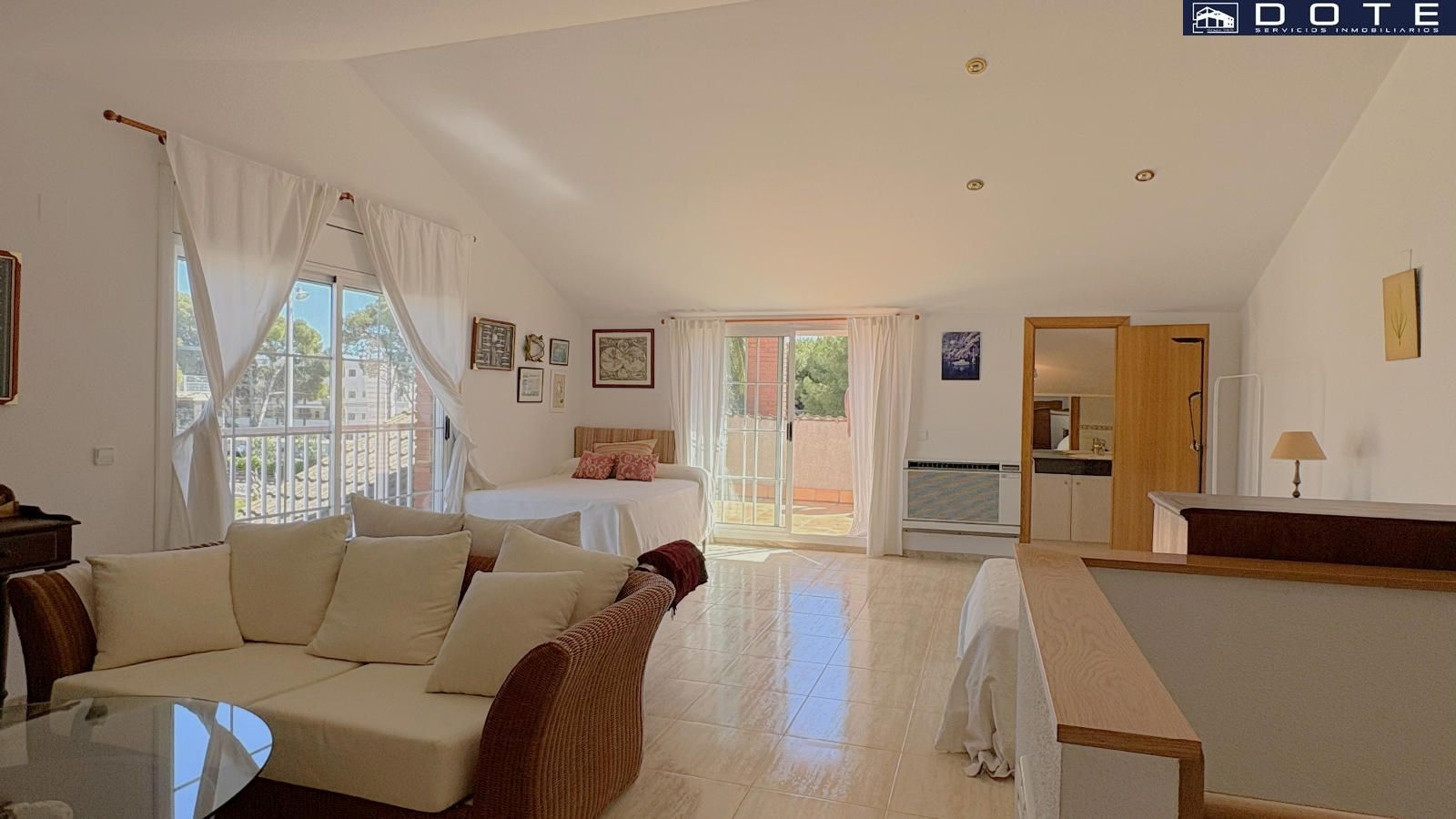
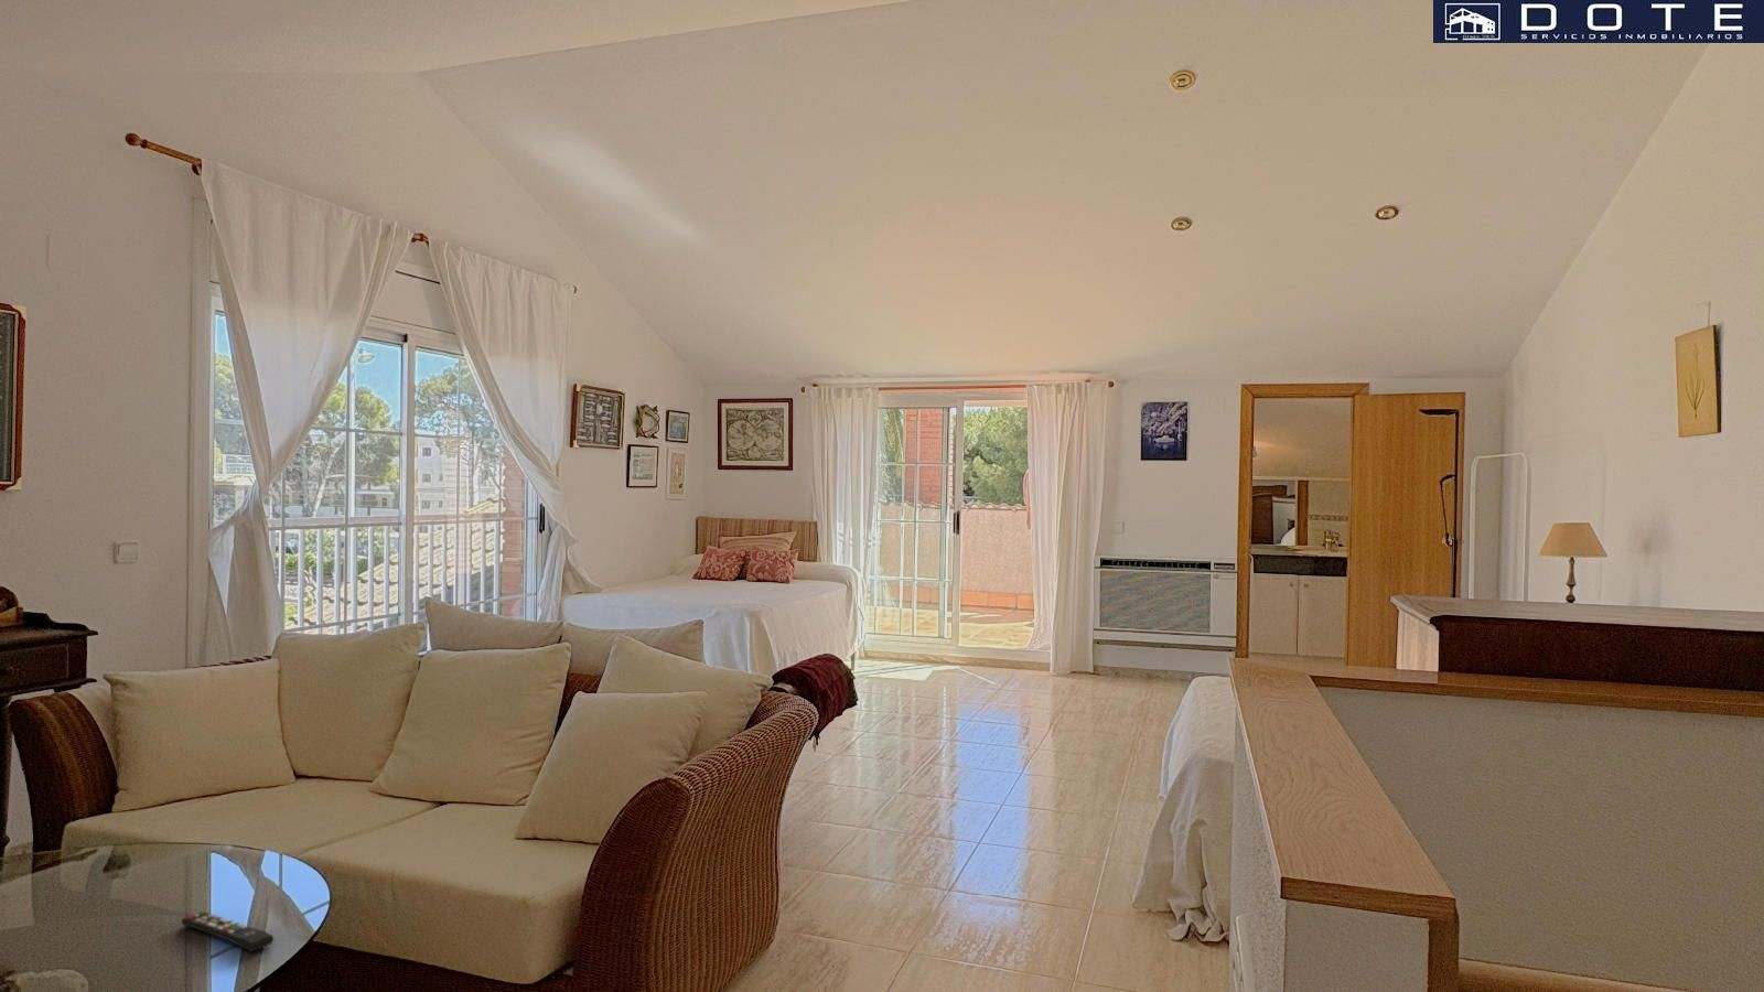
+ remote control [181,911,275,952]
